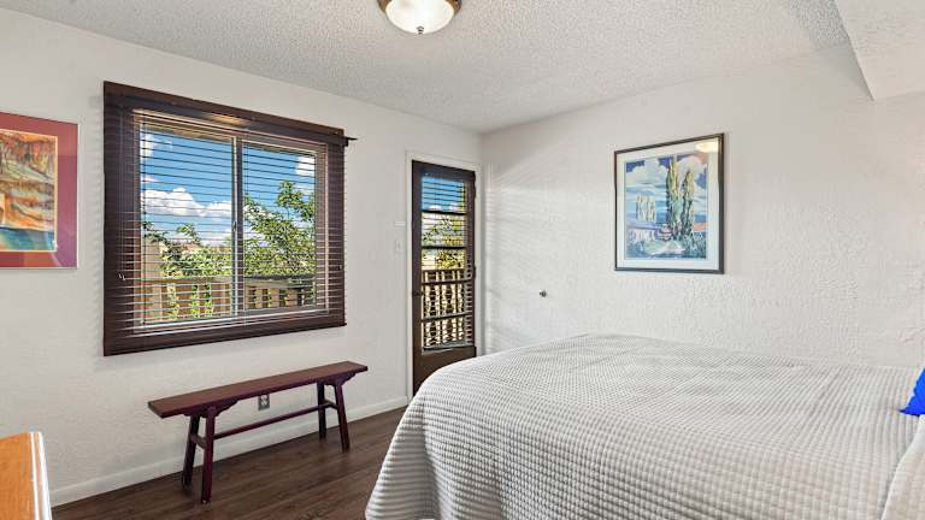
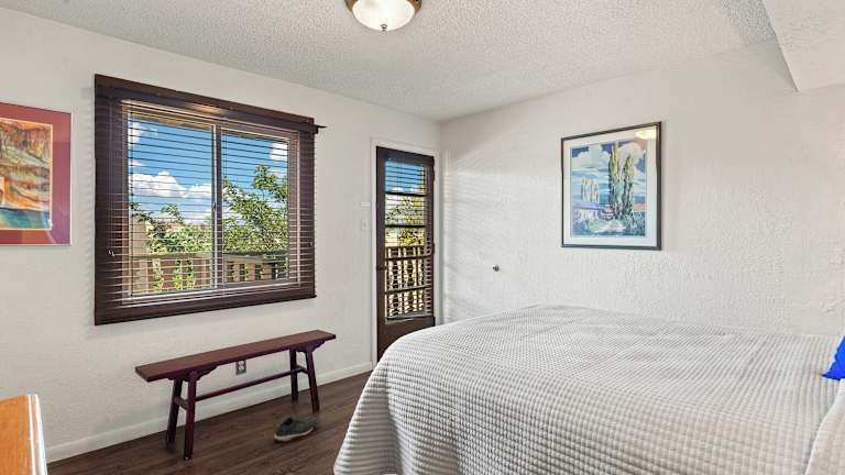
+ shoe [273,413,317,444]
